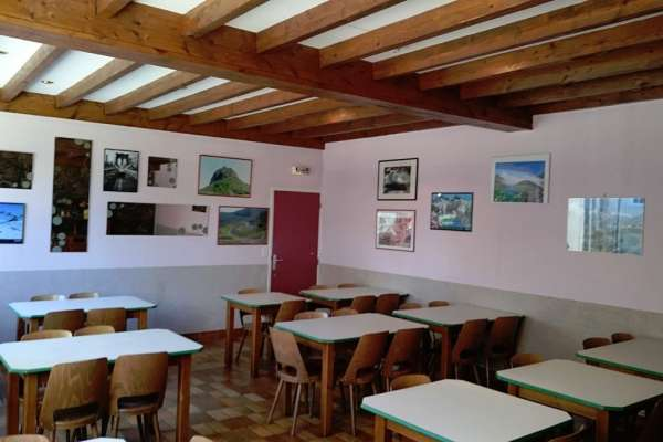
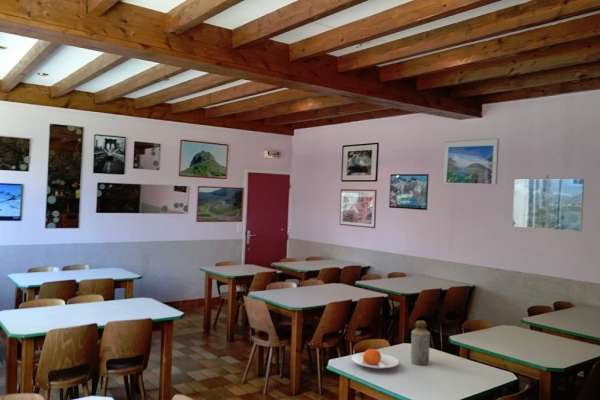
+ bottle [410,320,431,366]
+ plate [350,348,400,370]
